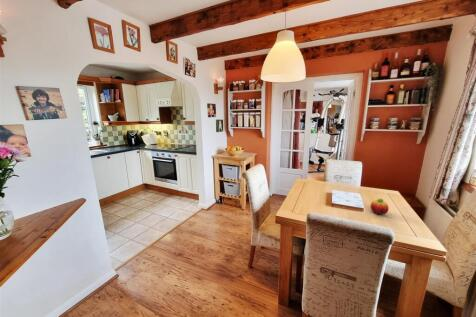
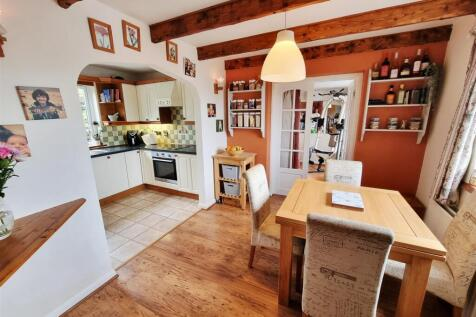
- fruit [370,198,390,216]
